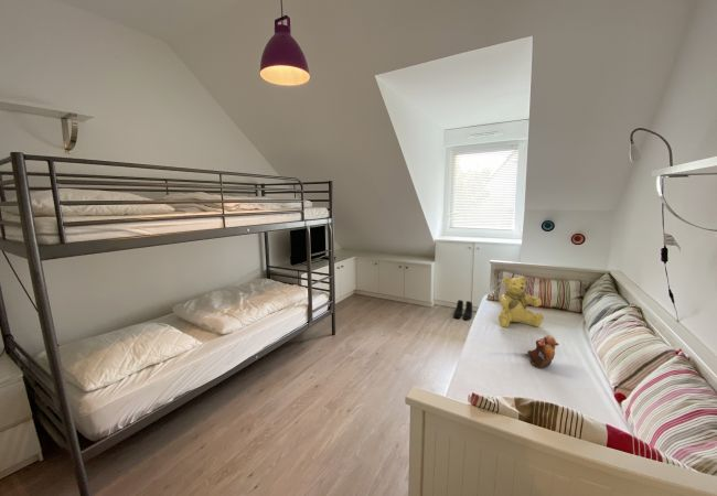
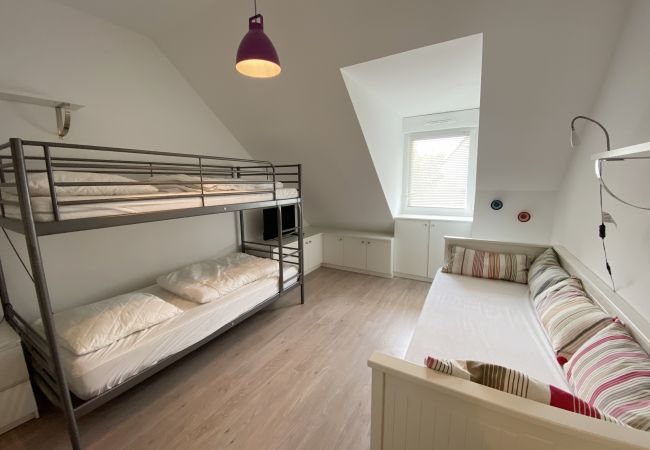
- boots [452,299,473,321]
- plush toy [527,334,560,369]
- teddy bear [497,276,545,328]
